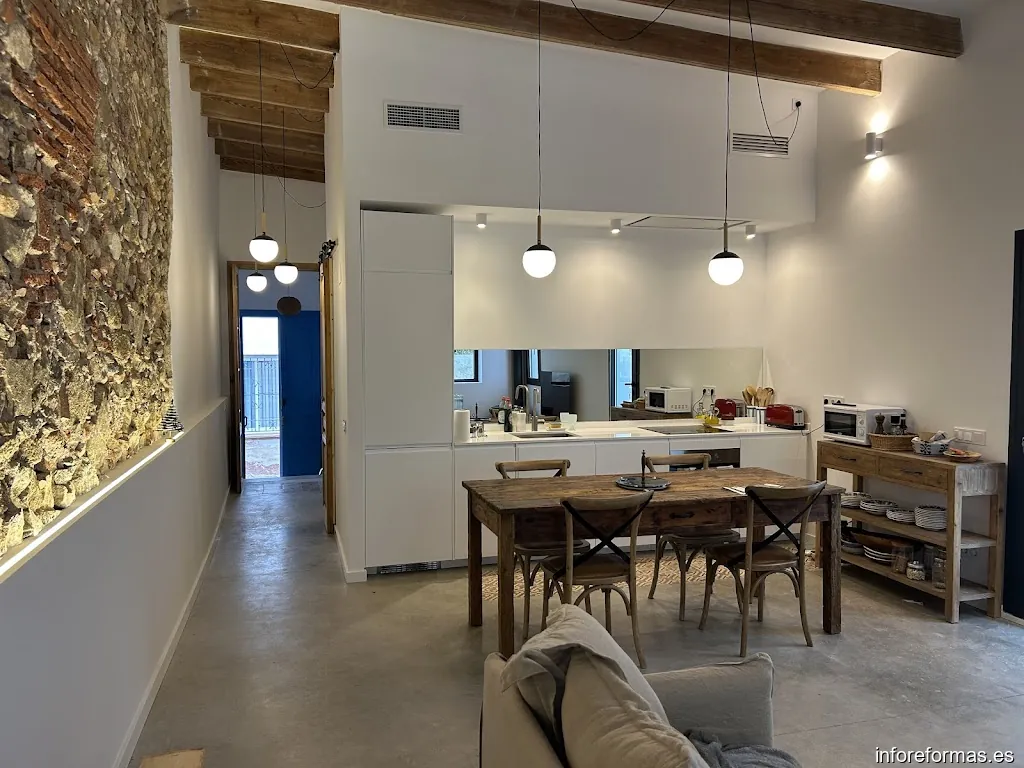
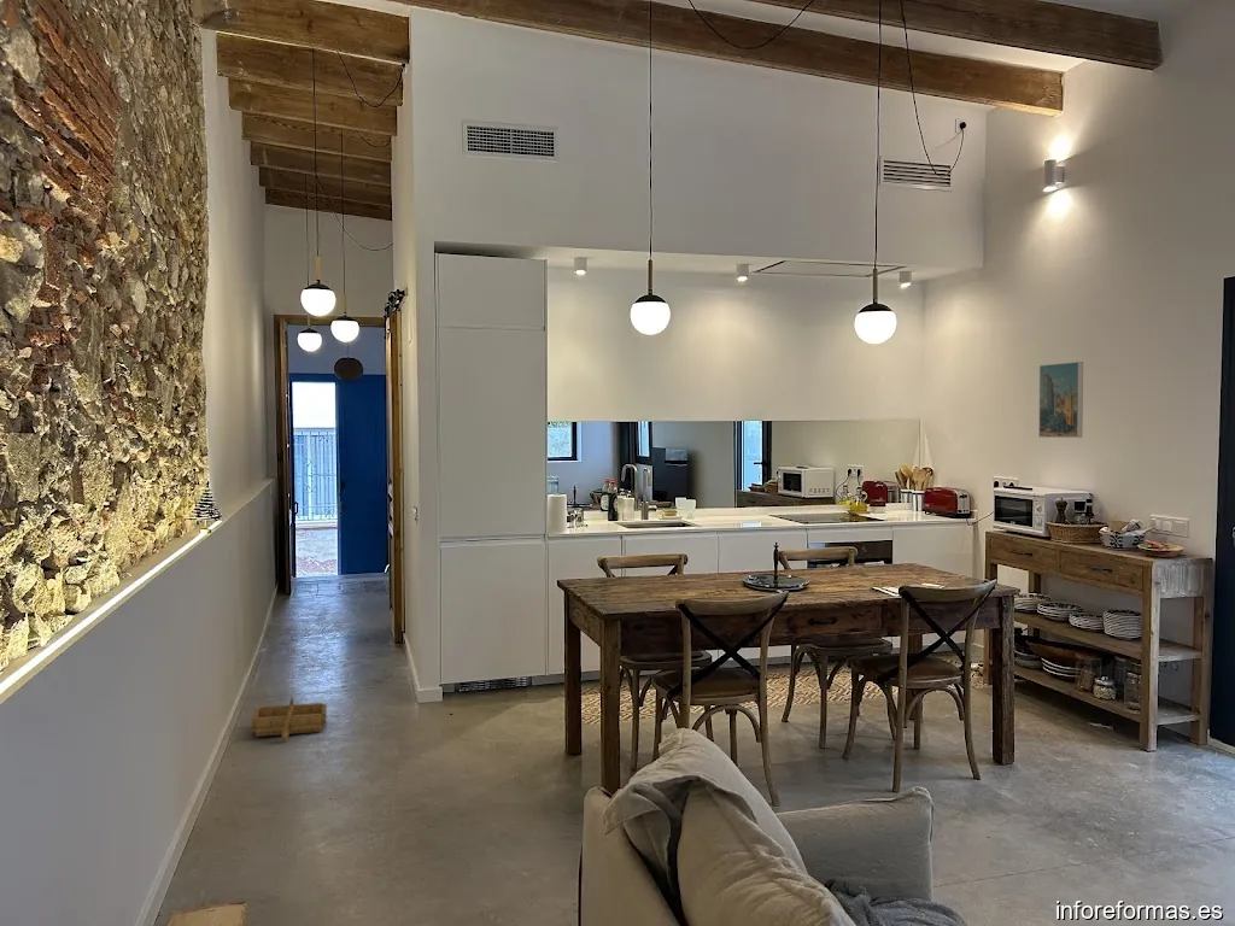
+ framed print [1037,361,1084,439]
+ wooden boat [251,696,328,743]
